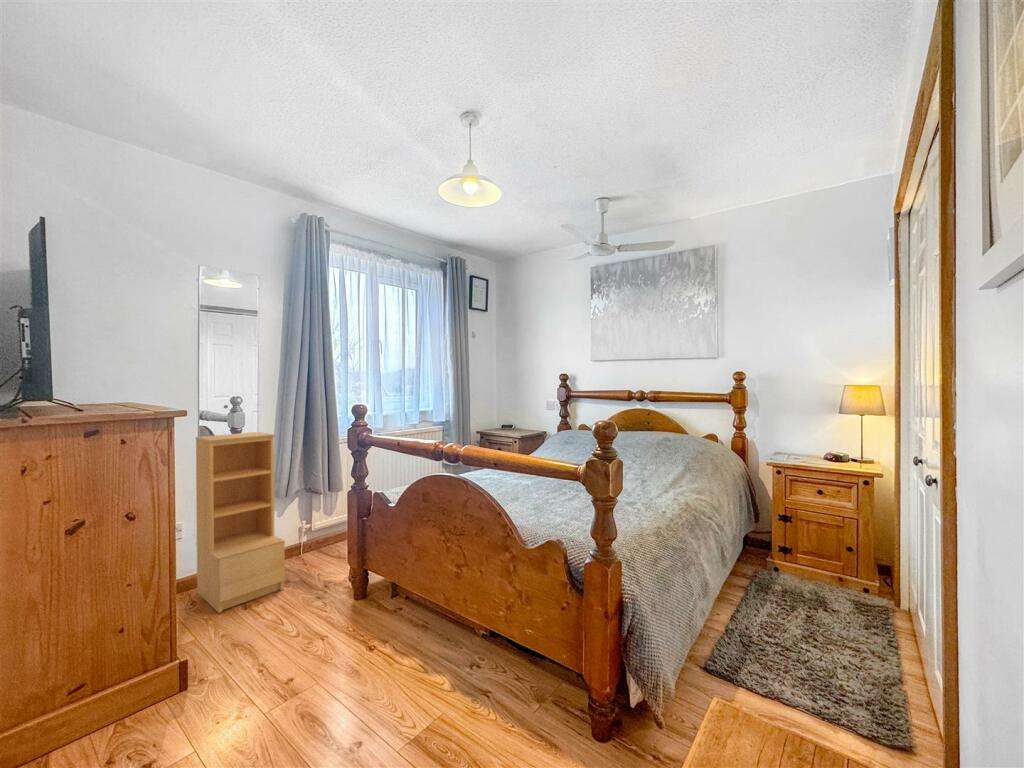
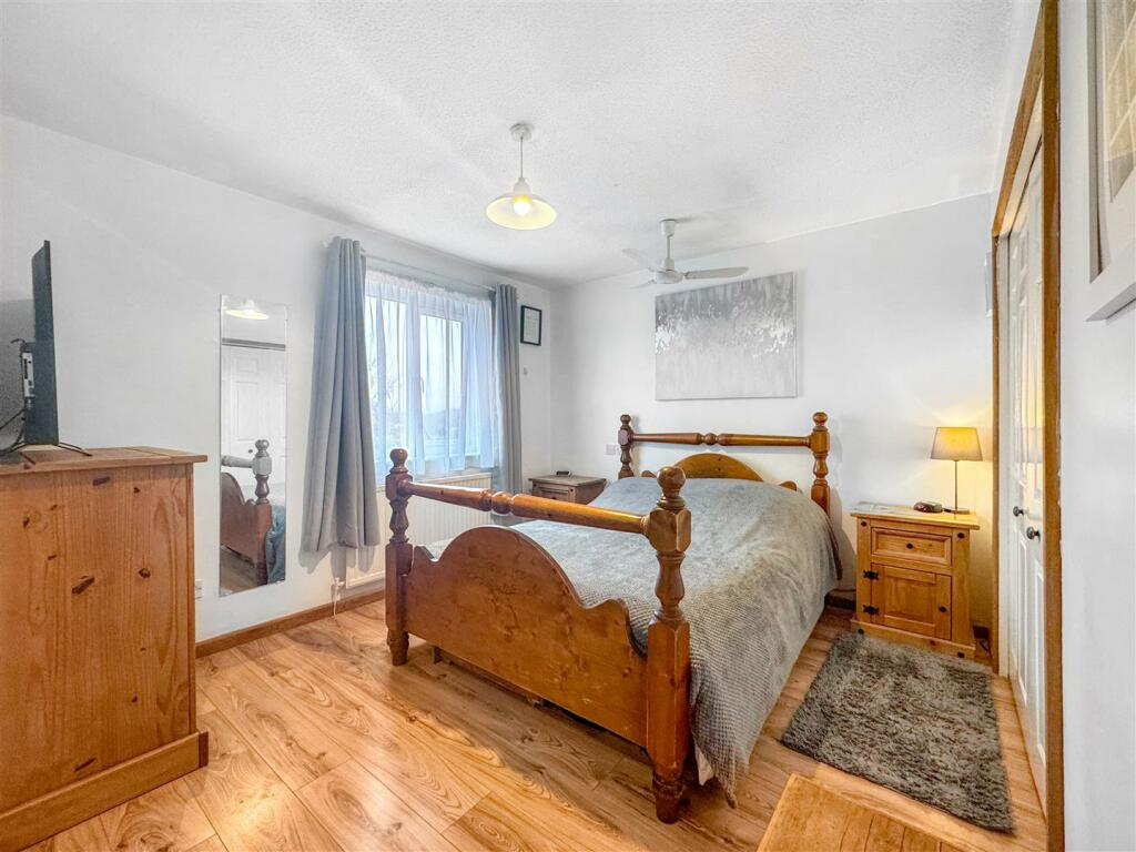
- bookshelf [195,431,286,614]
